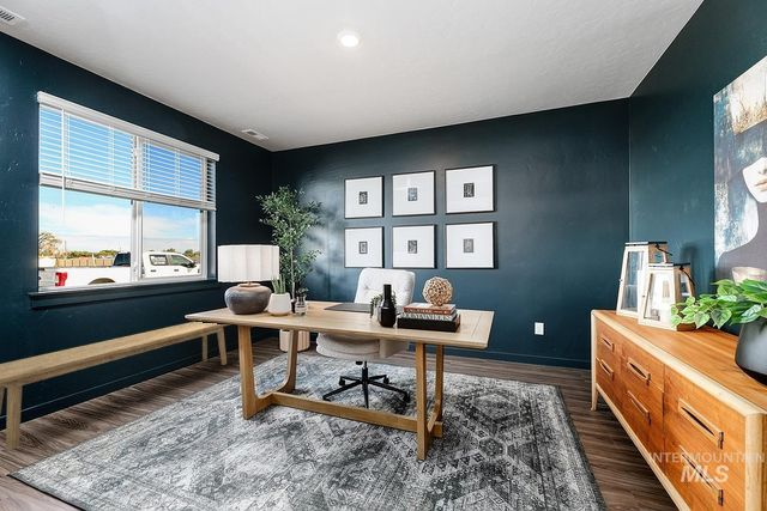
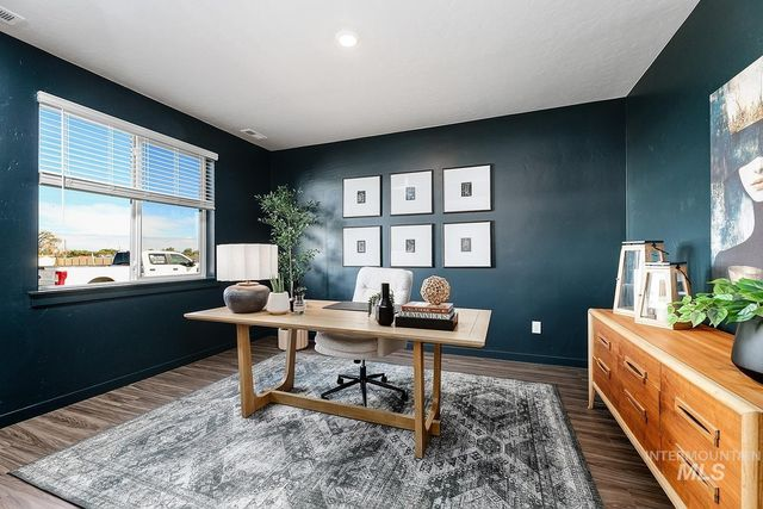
- bench [0,321,230,451]
